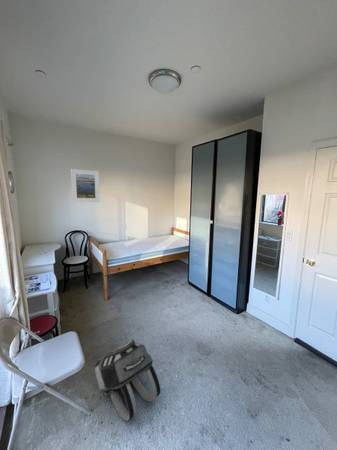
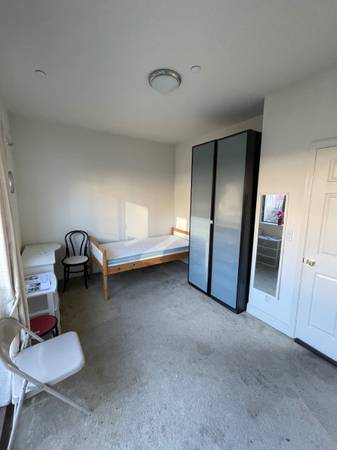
- backpack [94,338,161,422]
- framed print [70,168,101,203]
